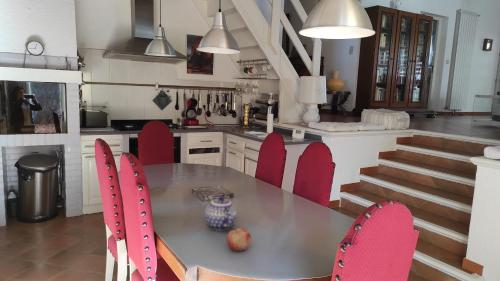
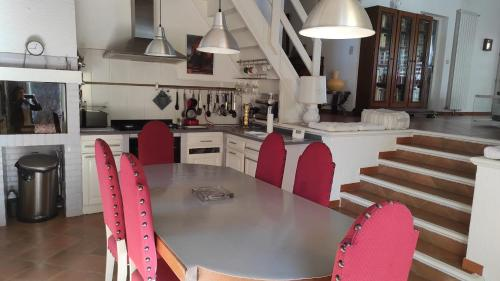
- teapot [204,195,238,232]
- fruit [226,227,252,252]
